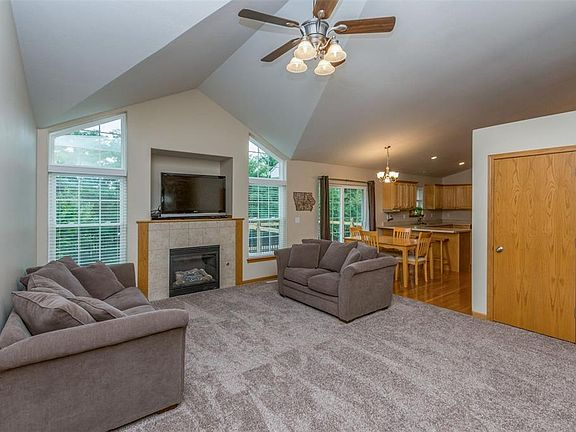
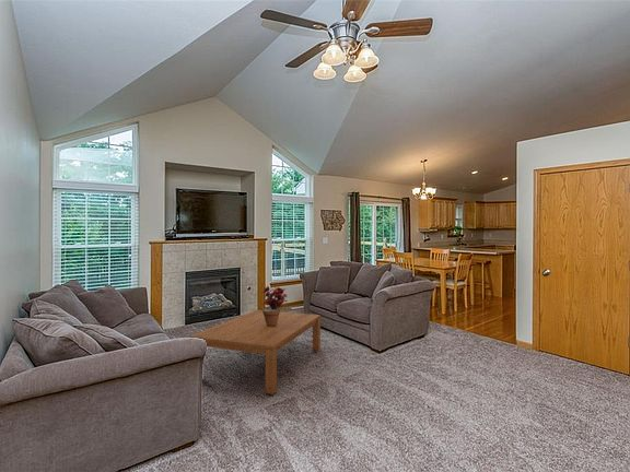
+ coffee table [189,309,322,396]
+ potted plant [260,285,288,327]
